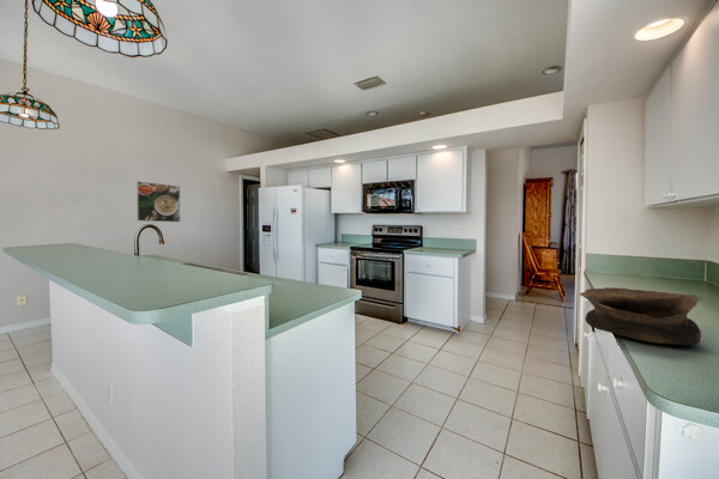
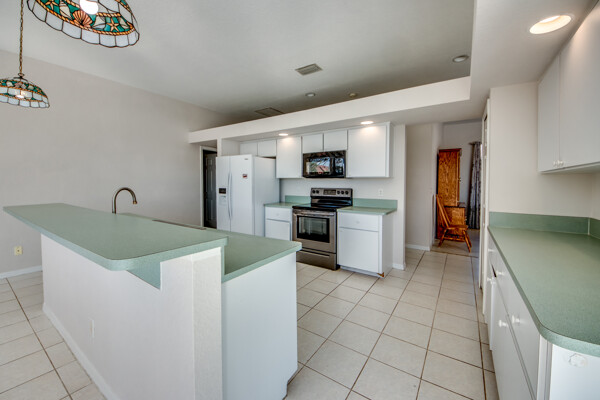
- bowl [579,286,702,346]
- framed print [135,180,181,223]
